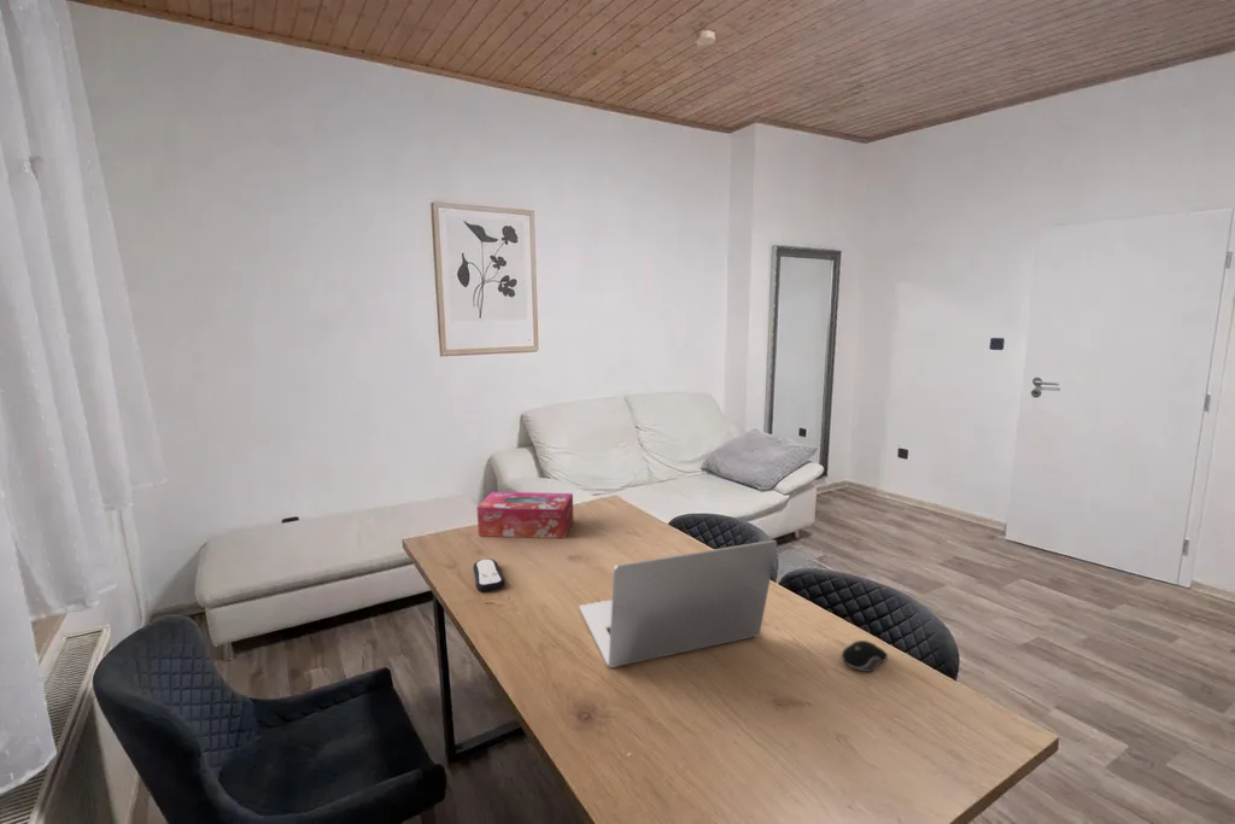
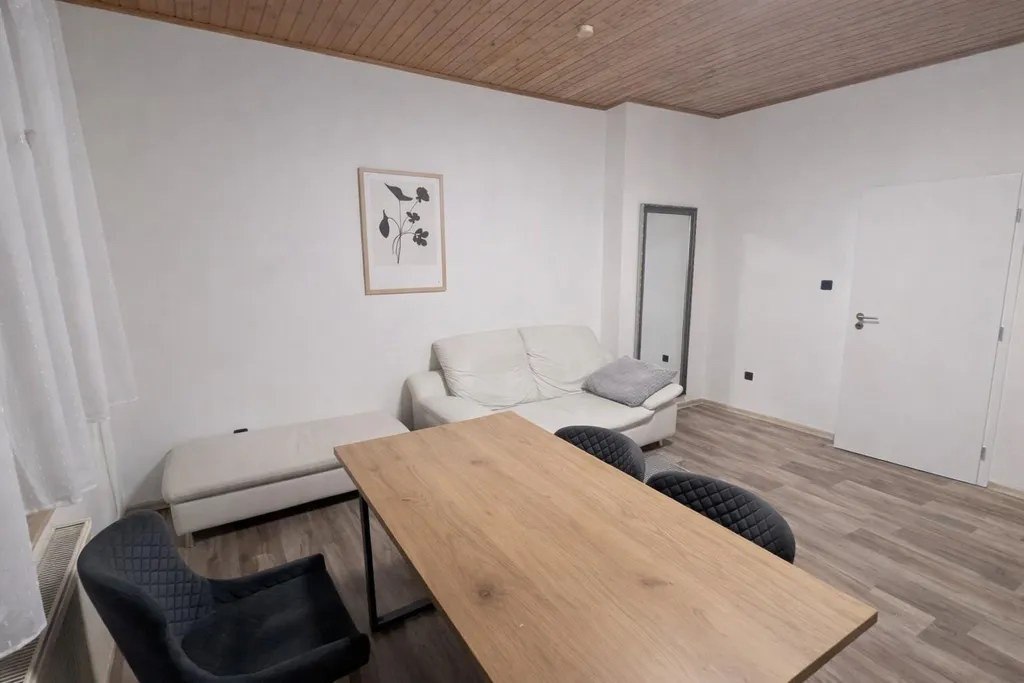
- tissue box [475,491,575,539]
- computer mouse [841,639,889,673]
- remote control [472,557,505,592]
- laptop [578,539,778,668]
